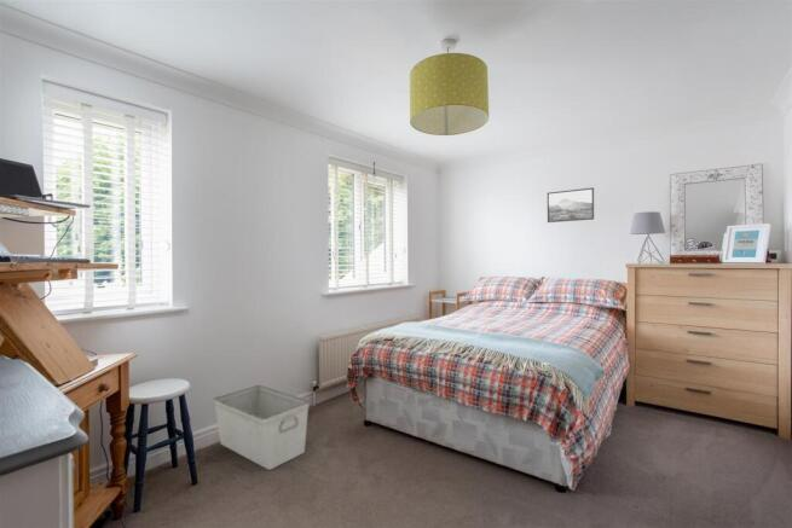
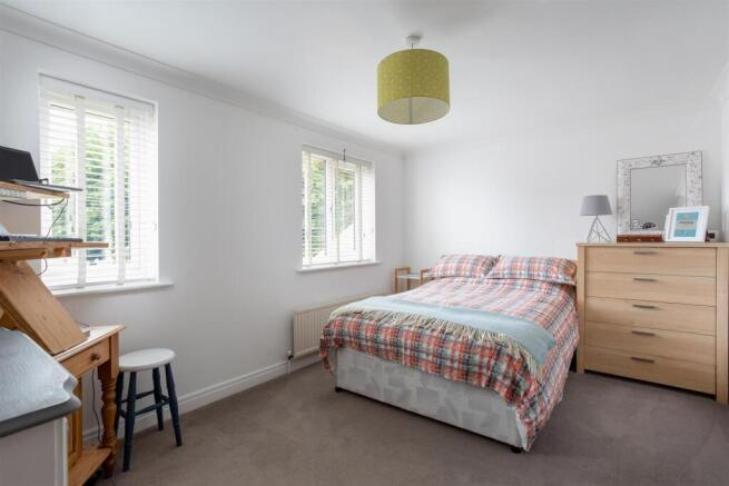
- storage bin [213,384,311,471]
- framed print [547,186,595,224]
